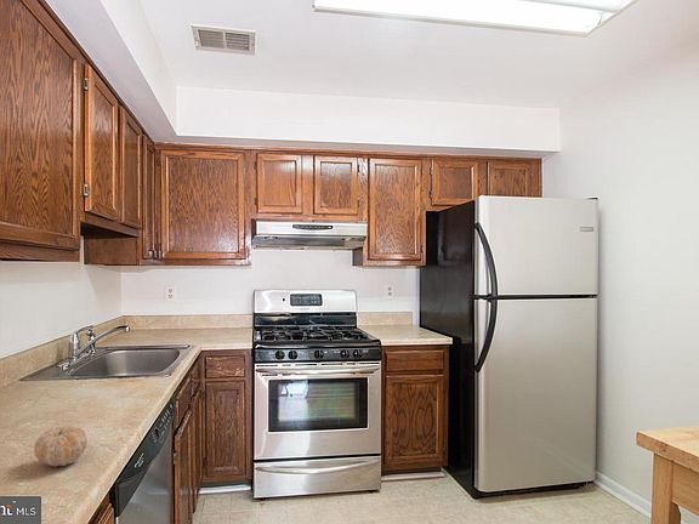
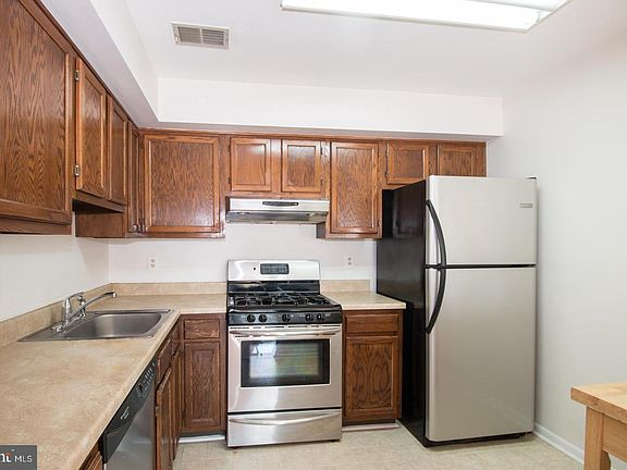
- fruit [33,425,89,467]
